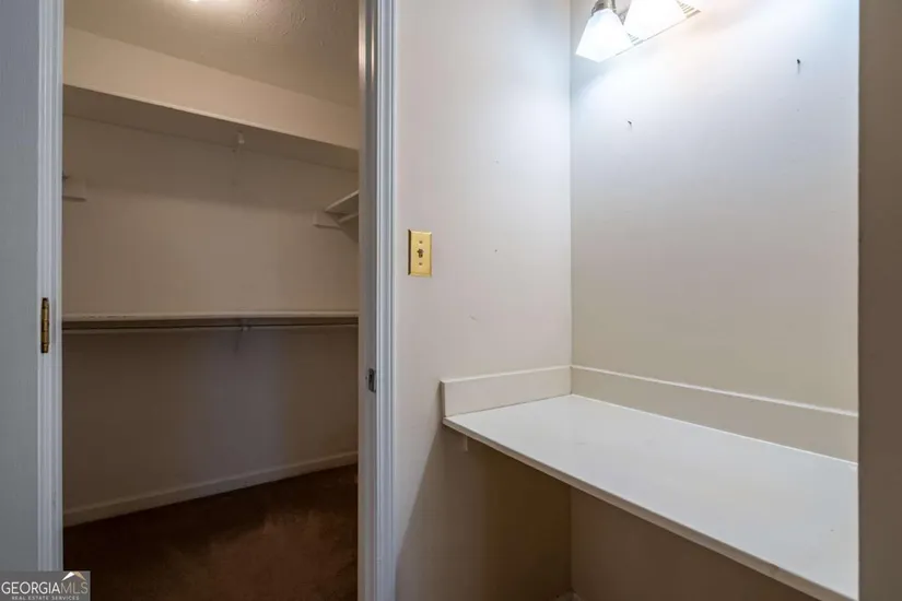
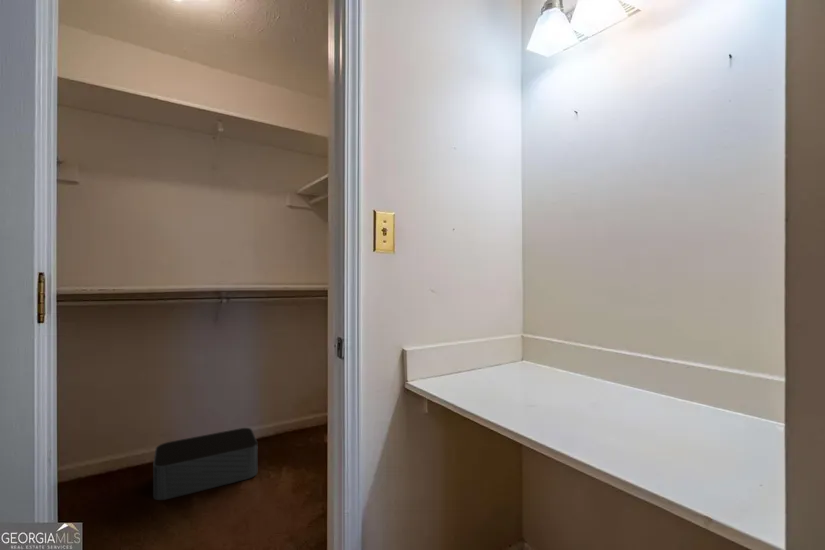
+ storage bin [152,427,258,501]
